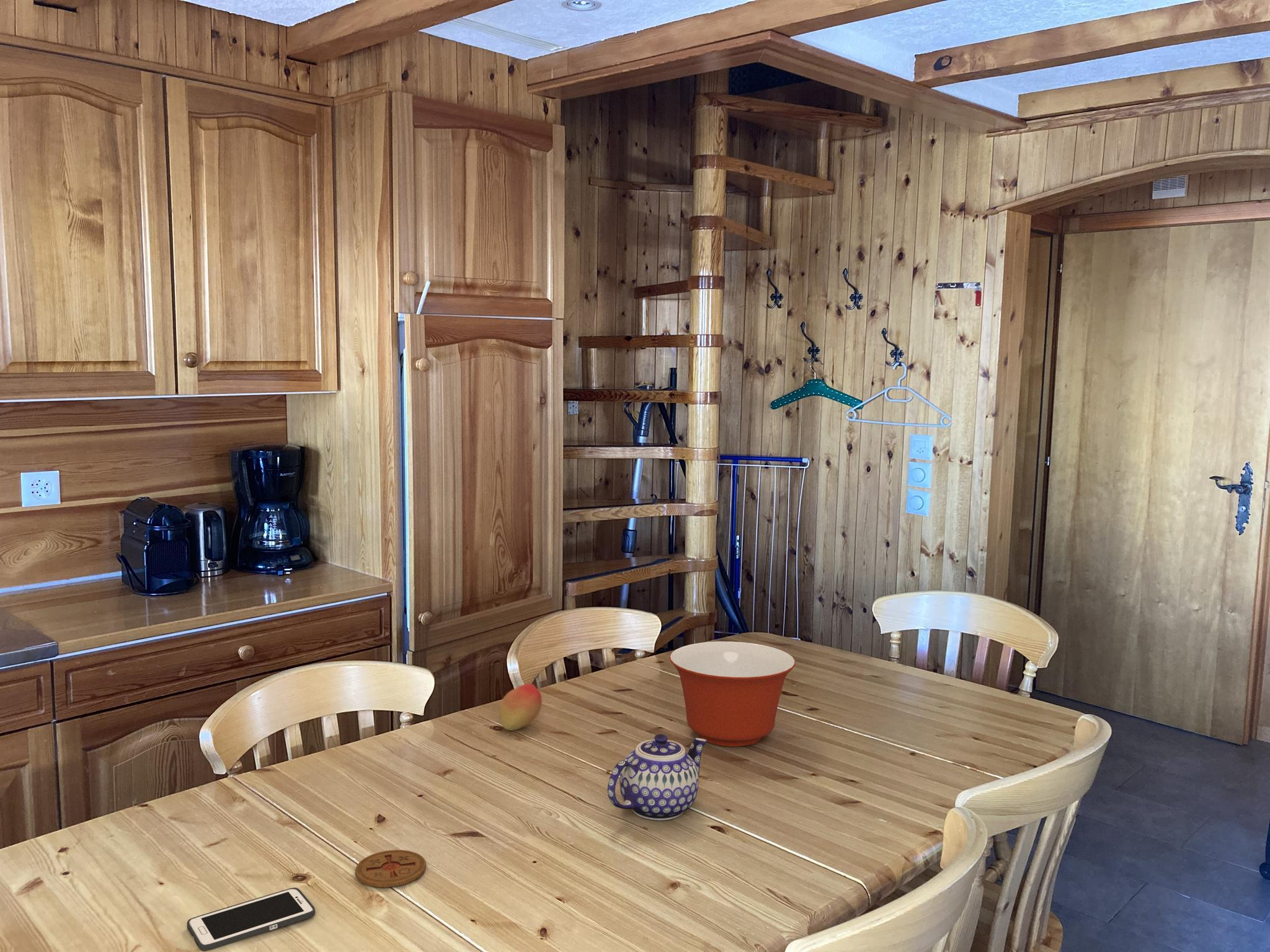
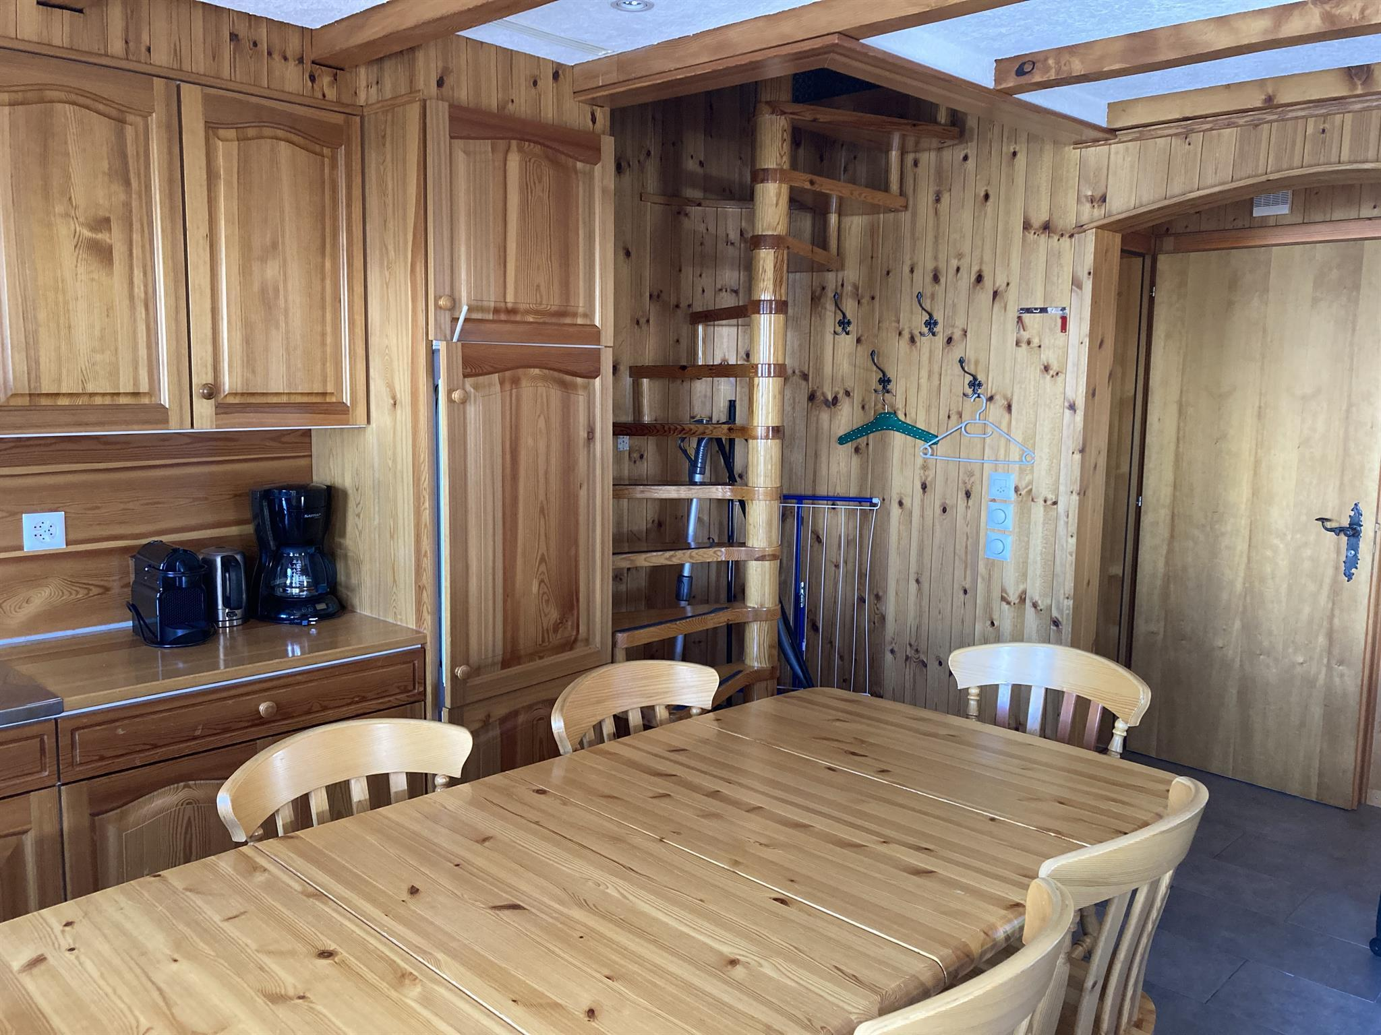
- teapot [607,733,708,821]
- cell phone [186,887,316,952]
- coaster [355,849,427,888]
- fruit [498,683,543,731]
- mixing bowl [669,641,796,747]
